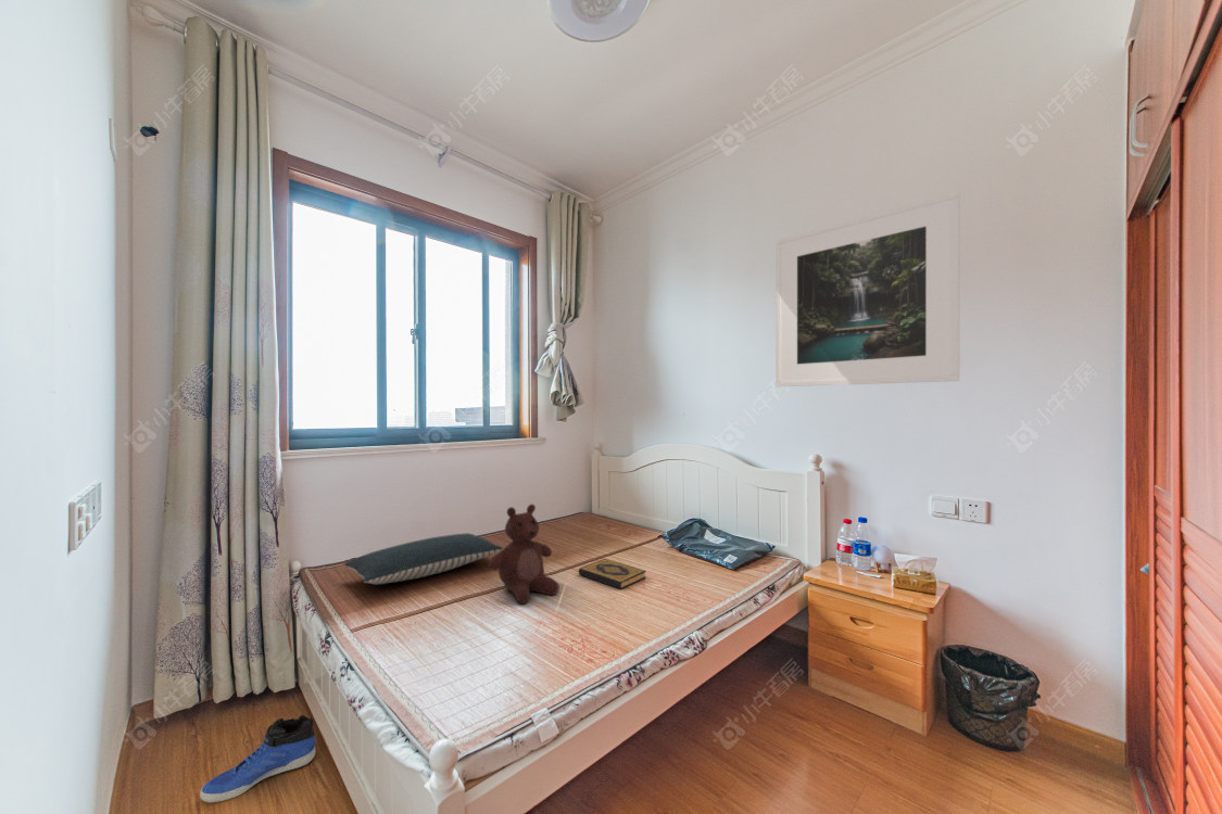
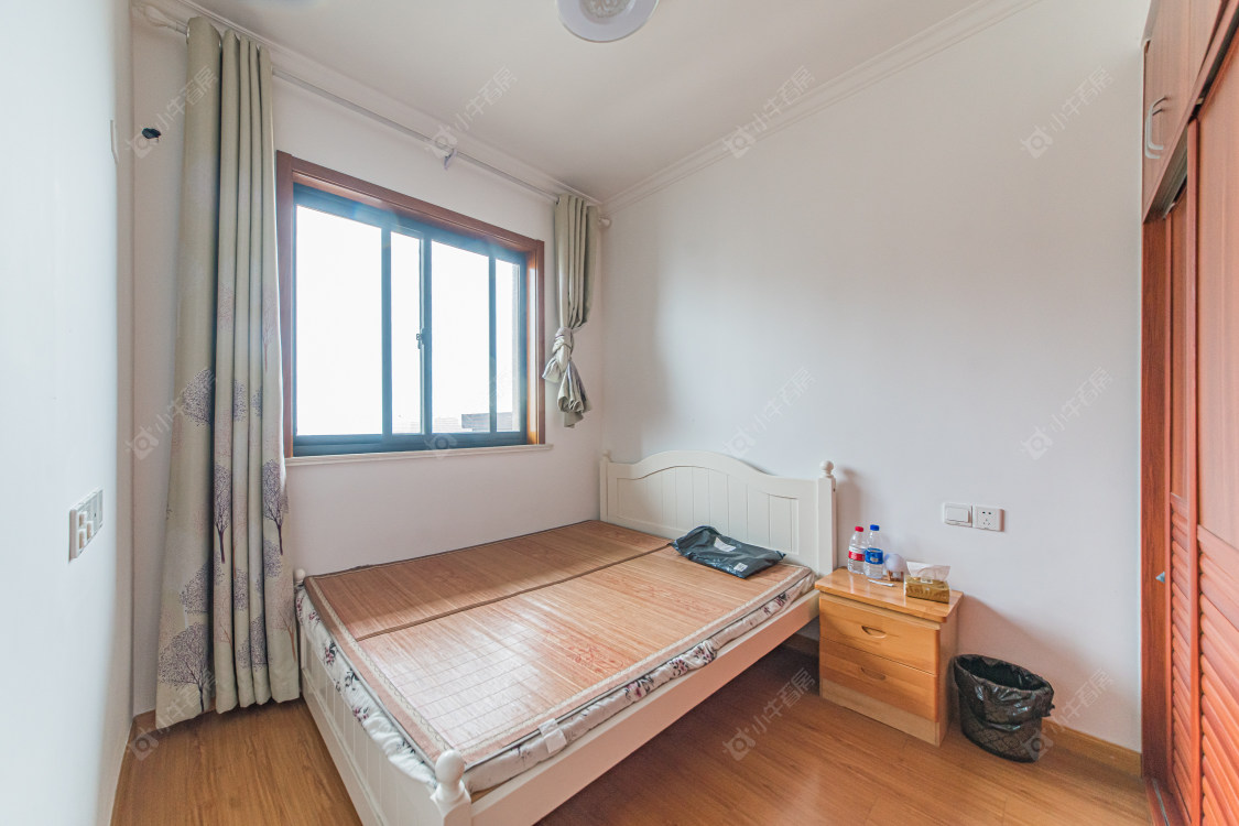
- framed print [774,190,960,387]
- teddy bear [487,504,560,605]
- hardback book [578,558,647,589]
- sneaker [199,714,316,803]
- pillow [342,532,504,585]
